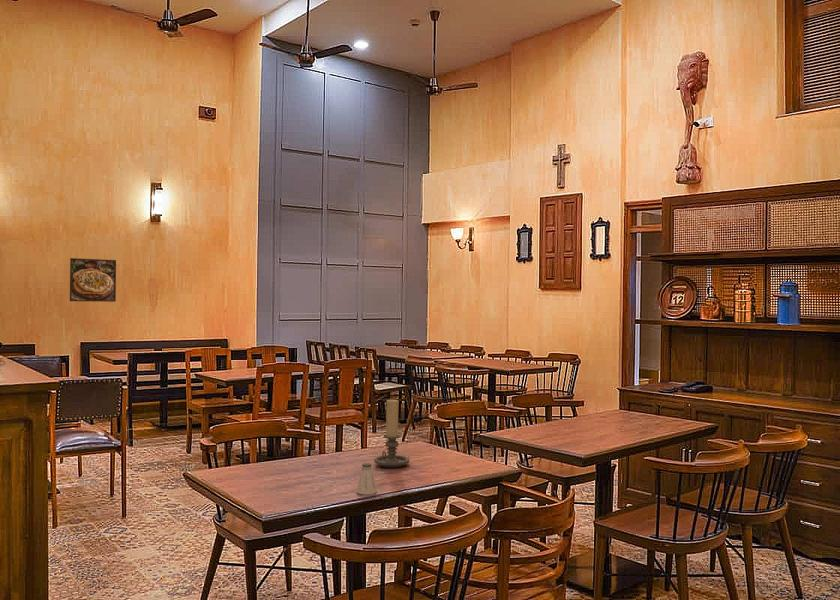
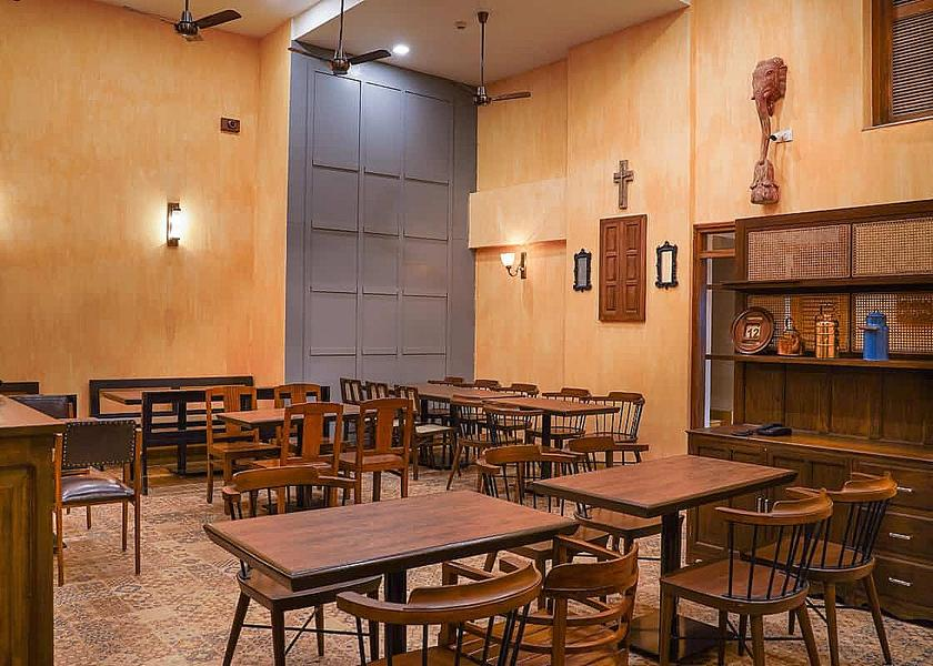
- saltshaker [355,462,377,496]
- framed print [69,257,117,303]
- candle holder [373,398,411,468]
